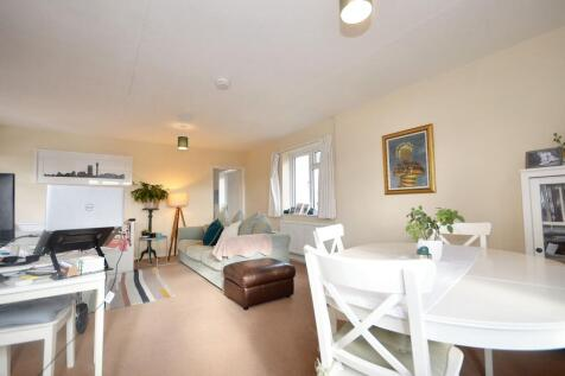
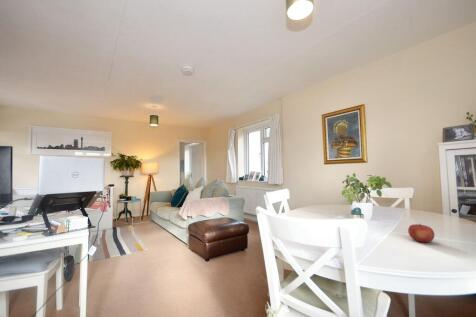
+ fruit [407,223,435,243]
